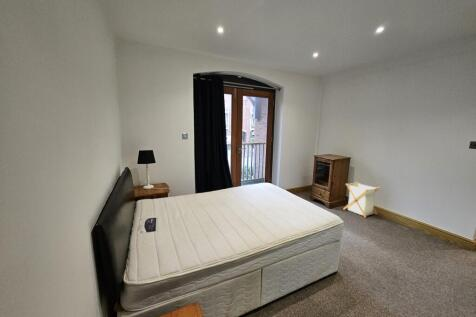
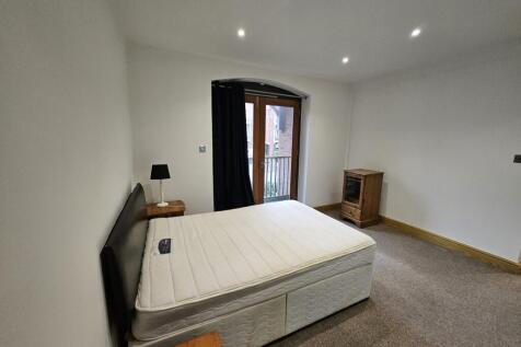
- laundry basket [342,181,382,218]
